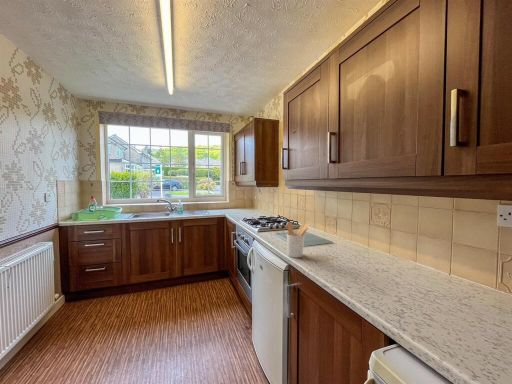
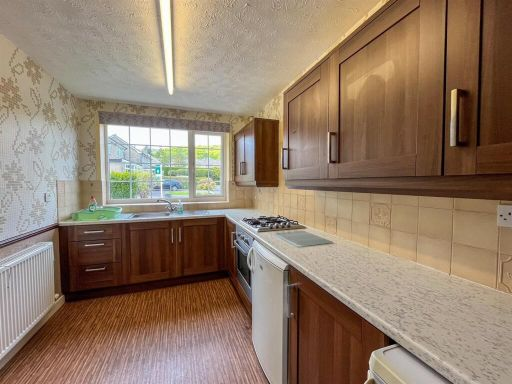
- utensil holder [285,221,311,259]
